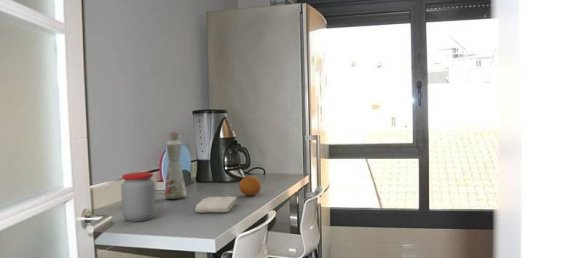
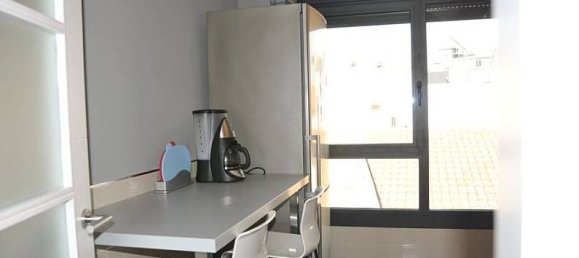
- fruit [238,175,262,197]
- washcloth [194,196,238,214]
- bottle [163,130,187,200]
- jar [120,171,156,223]
